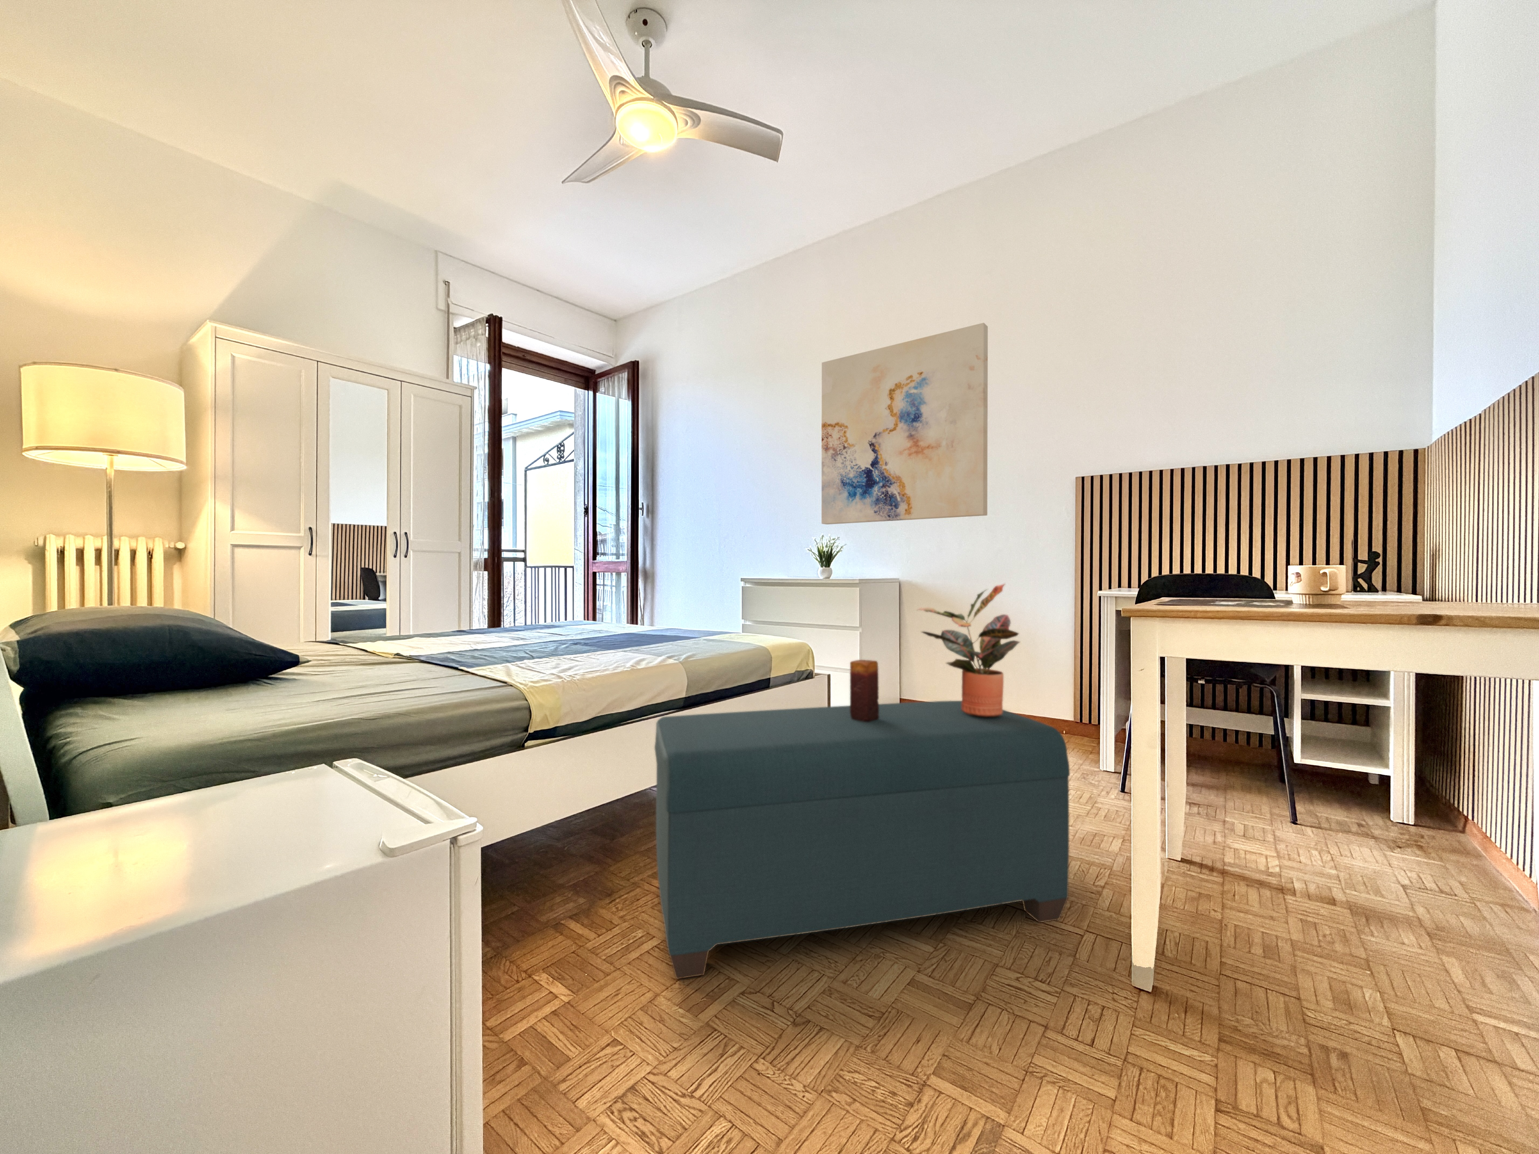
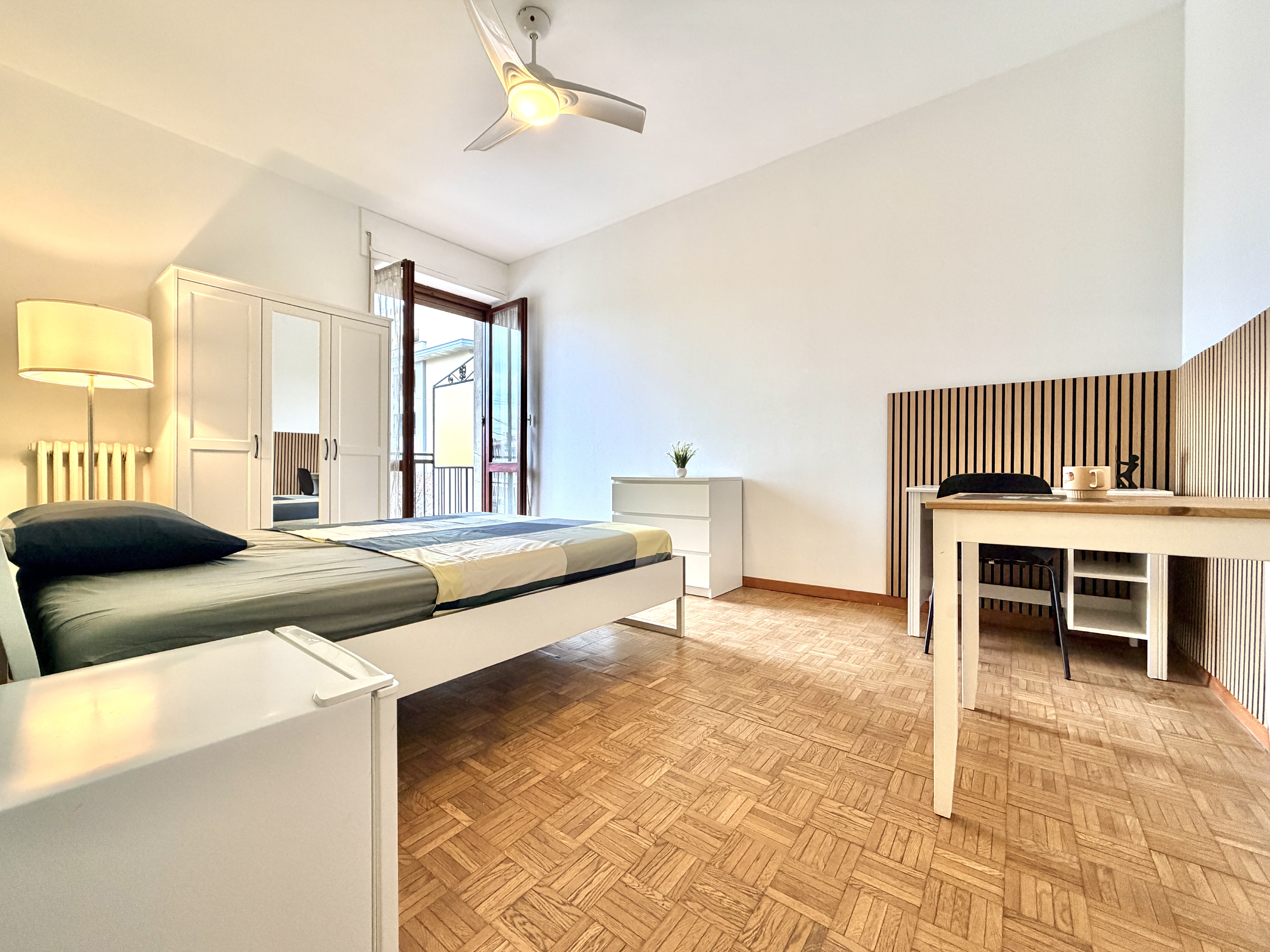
- bench [654,701,1070,979]
- potted plant [916,583,1020,716]
- wall art [820,322,988,525]
- candle [849,659,880,722]
